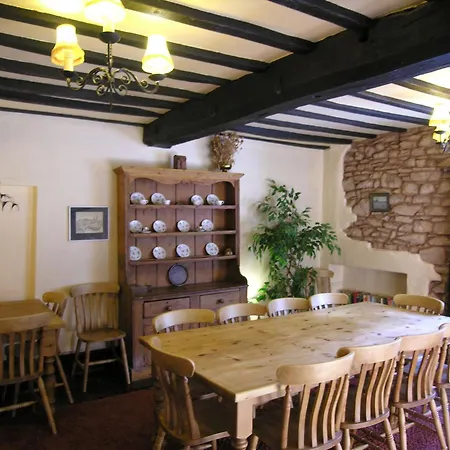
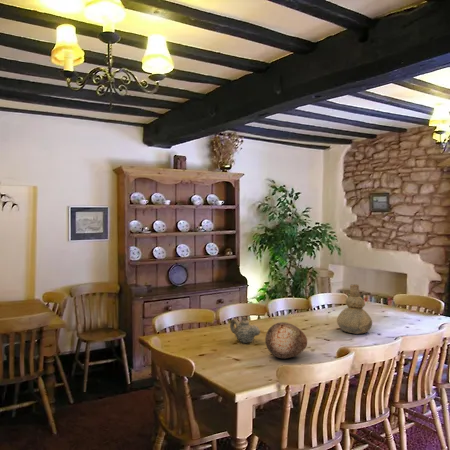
+ teapot [229,316,261,344]
+ decorative egg [264,321,308,359]
+ vase [336,283,373,335]
